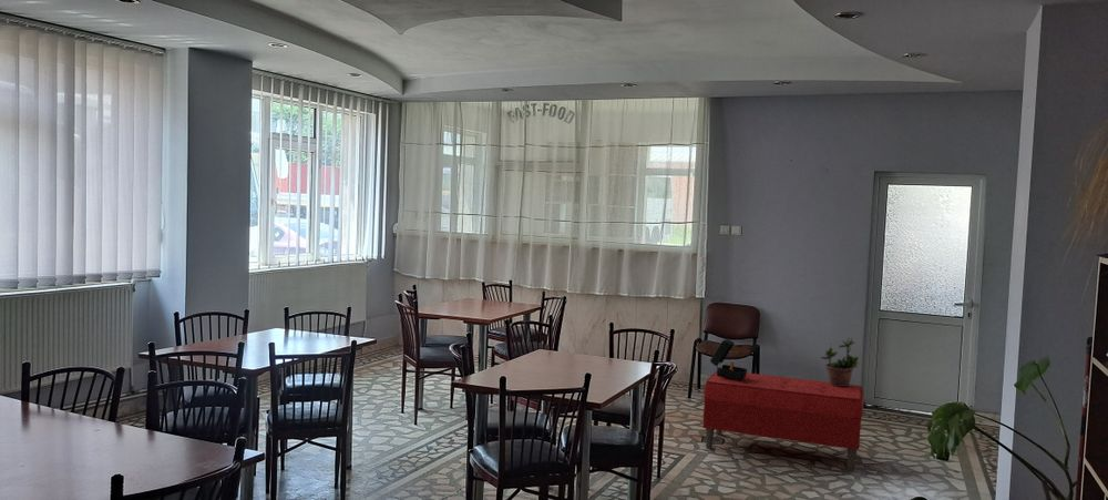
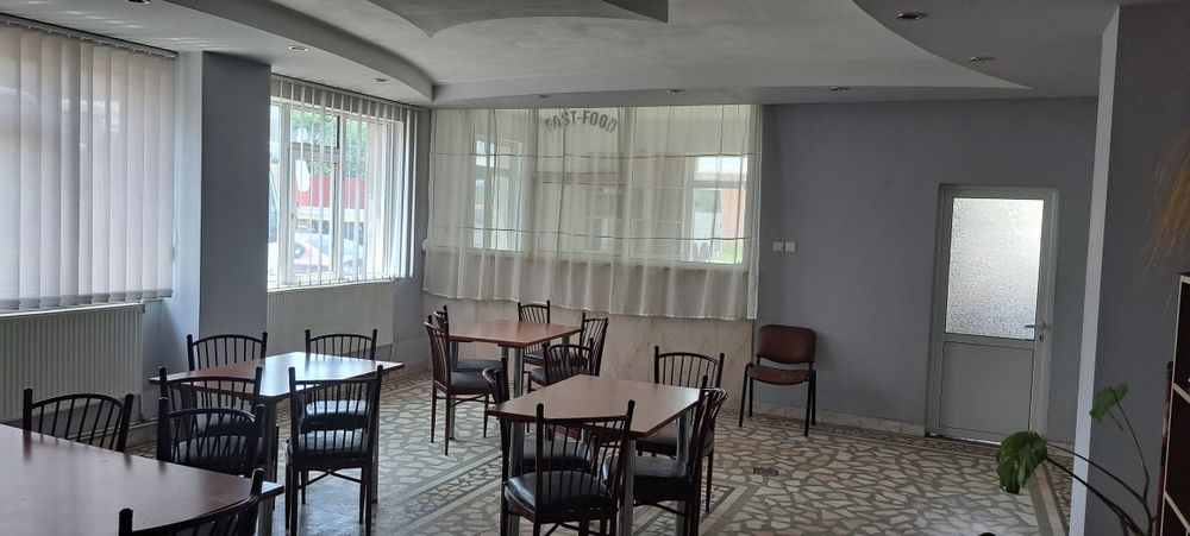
- potted plant [820,336,861,386]
- jewelry box [709,338,748,380]
- bench [701,370,864,472]
